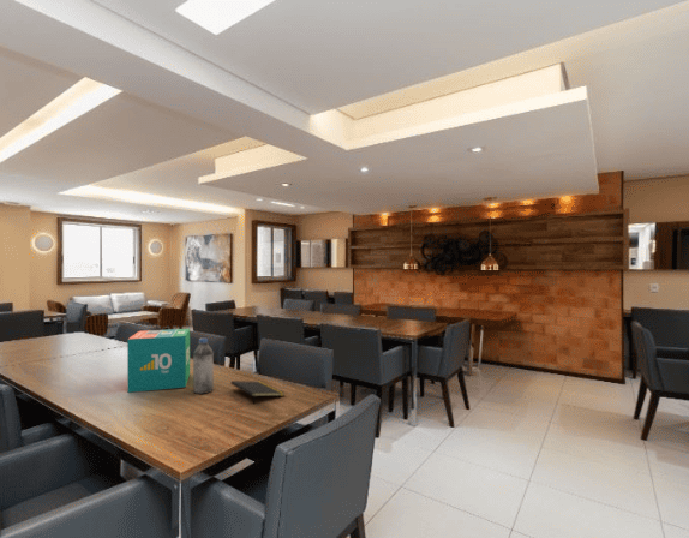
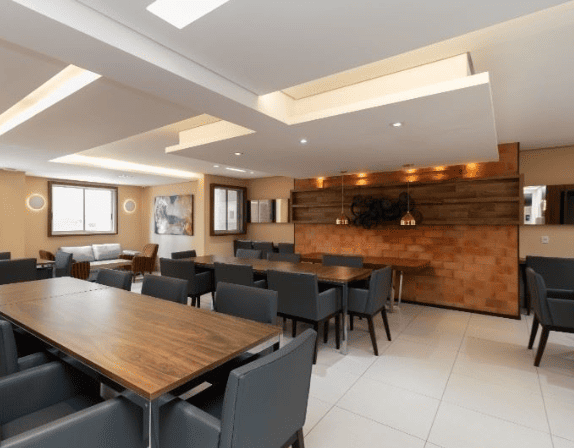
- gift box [126,328,191,394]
- notepad [229,379,286,405]
- water bottle [192,337,215,395]
